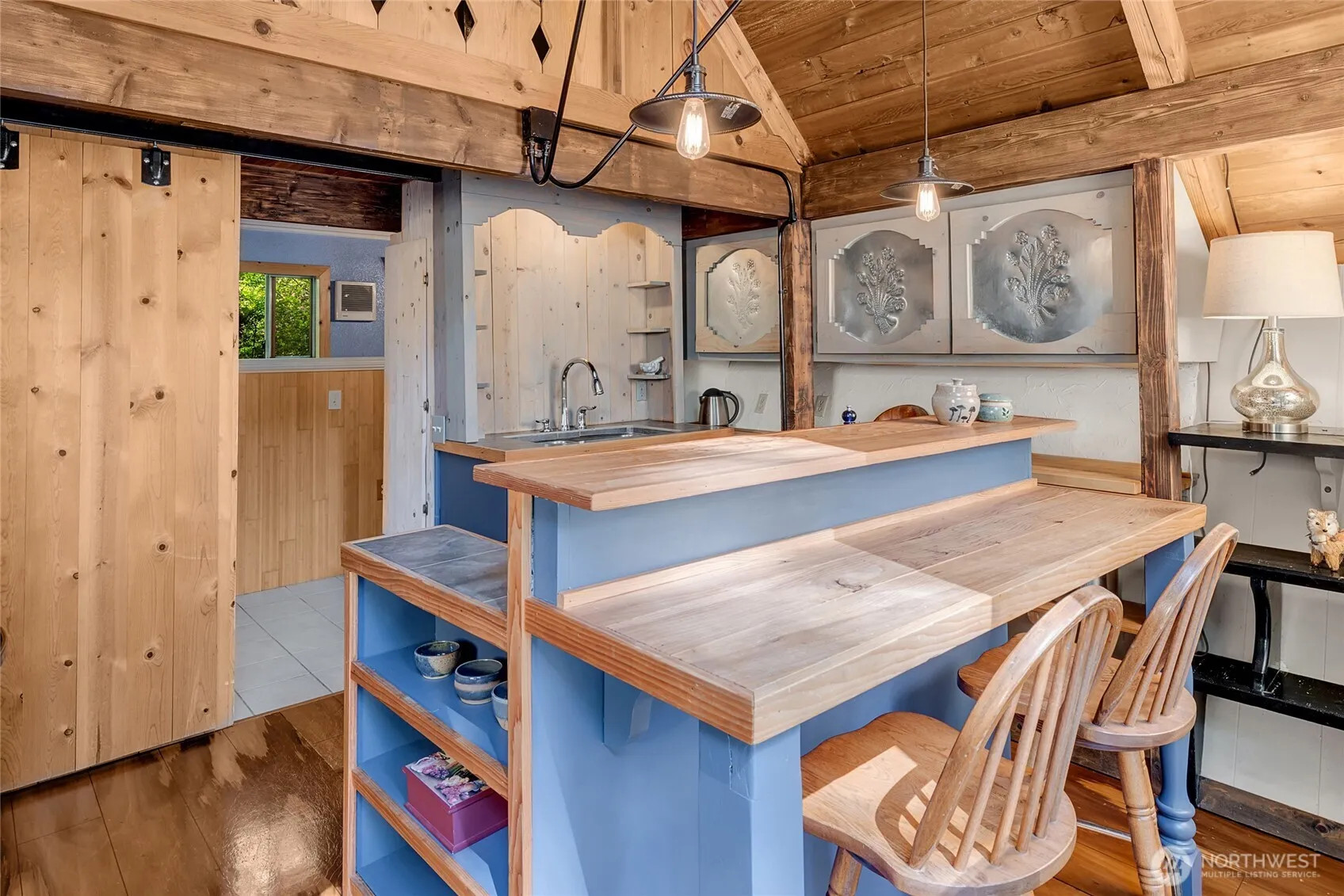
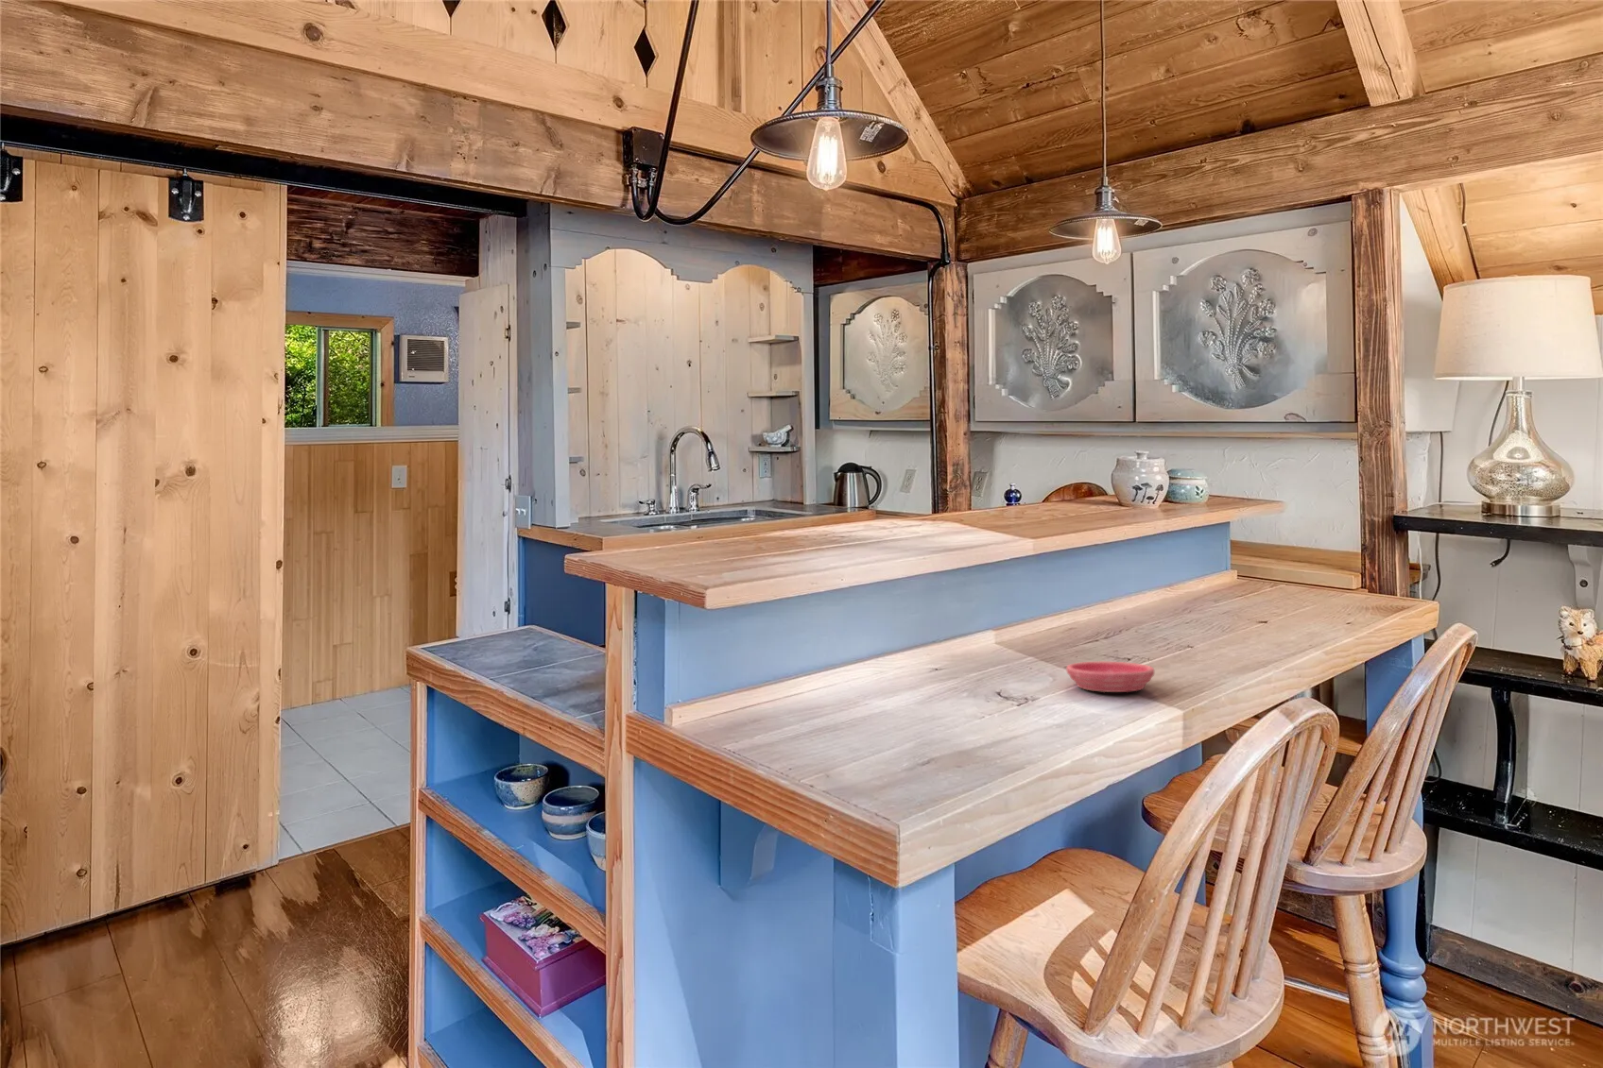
+ saucer [1065,662,1155,693]
